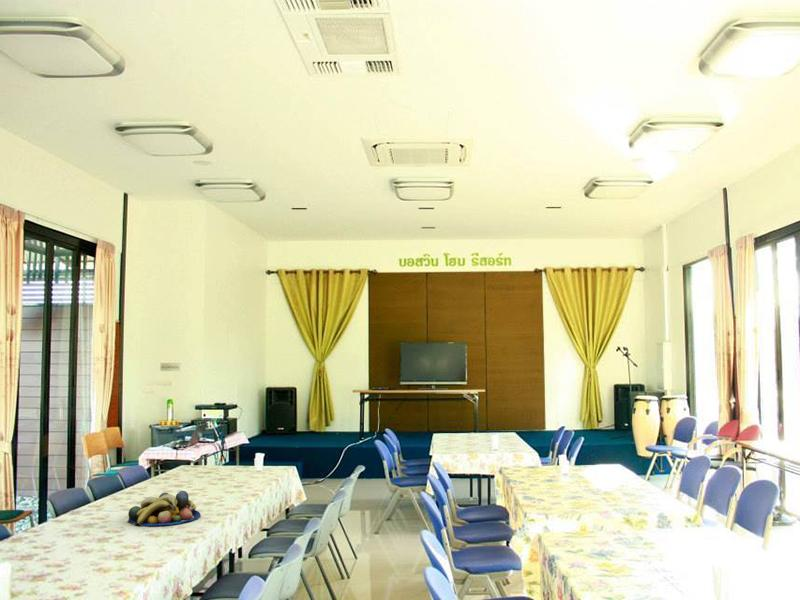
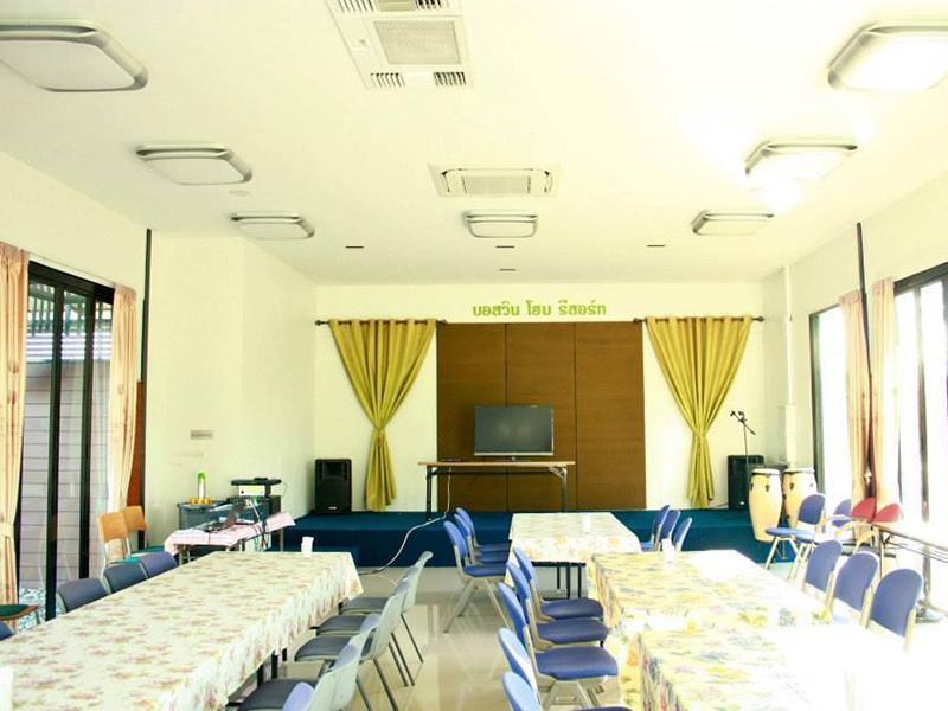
- fruit bowl [126,490,201,527]
